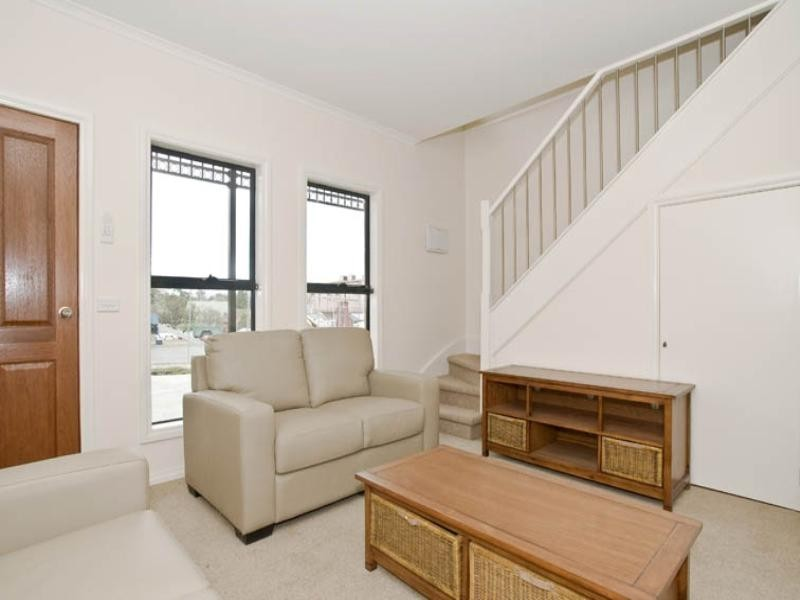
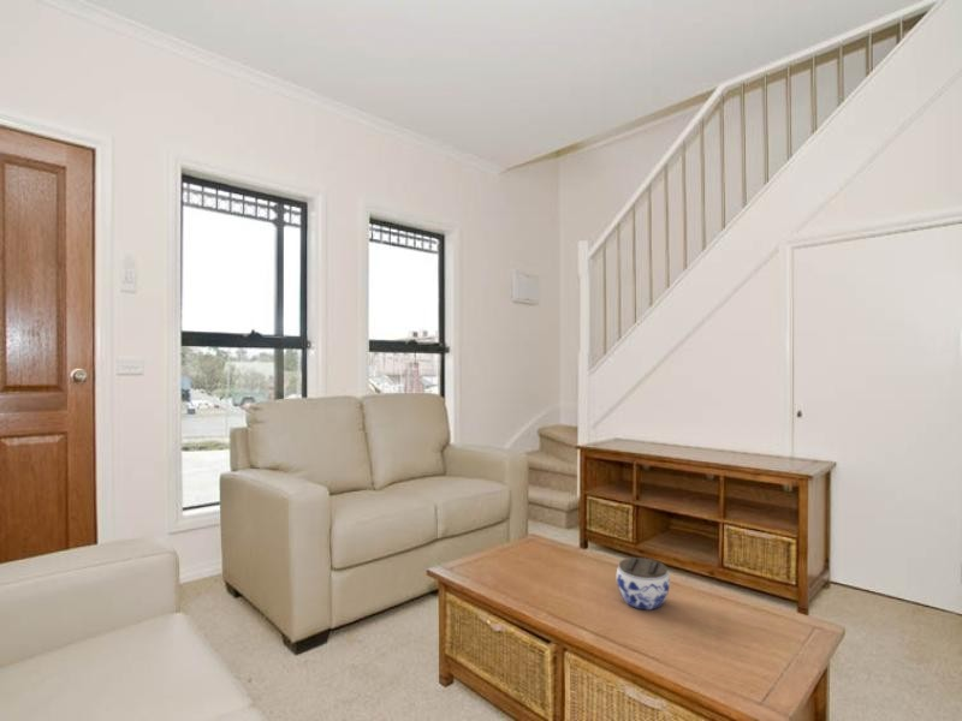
+ jar [616,556,671,610]
